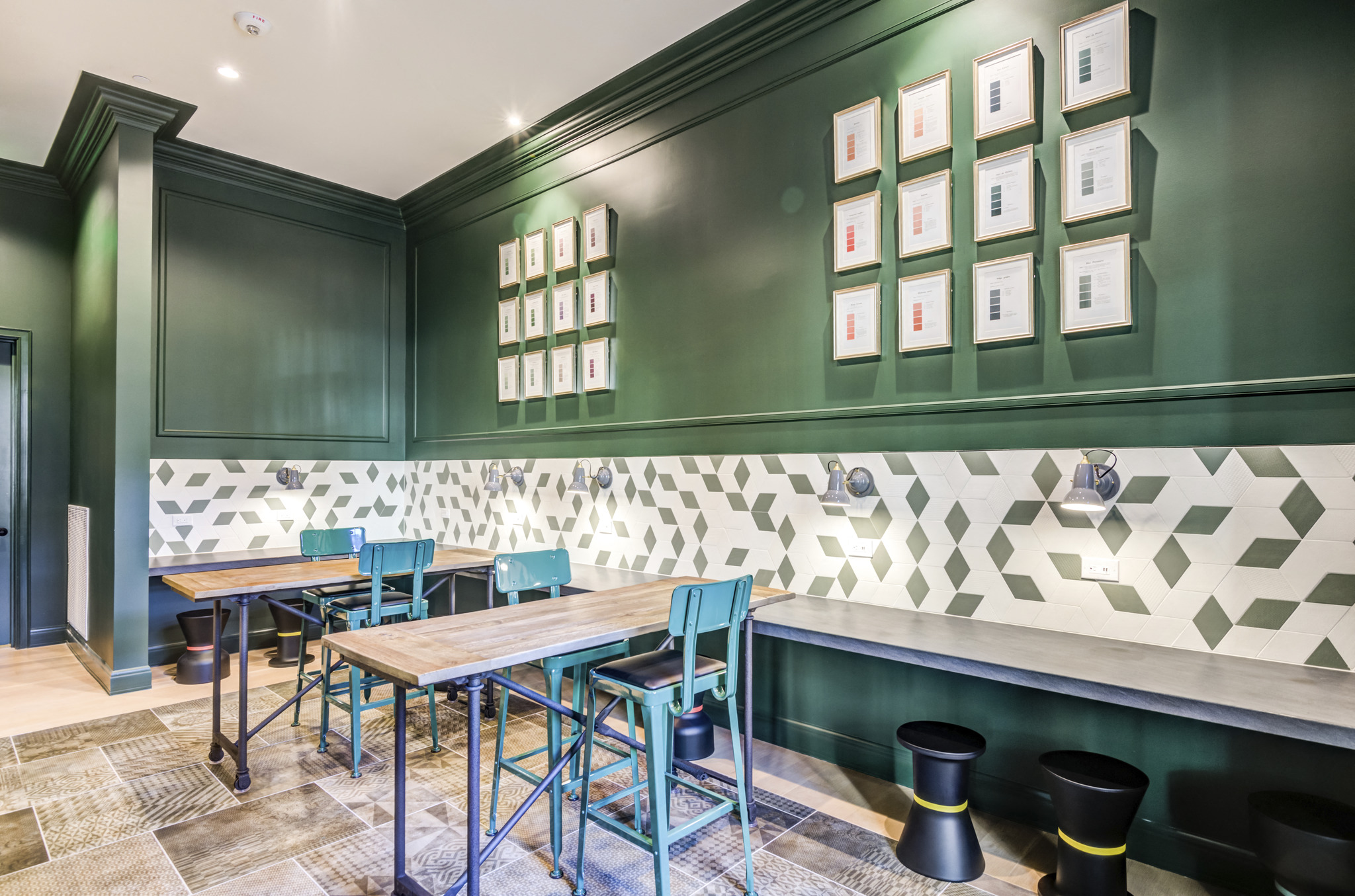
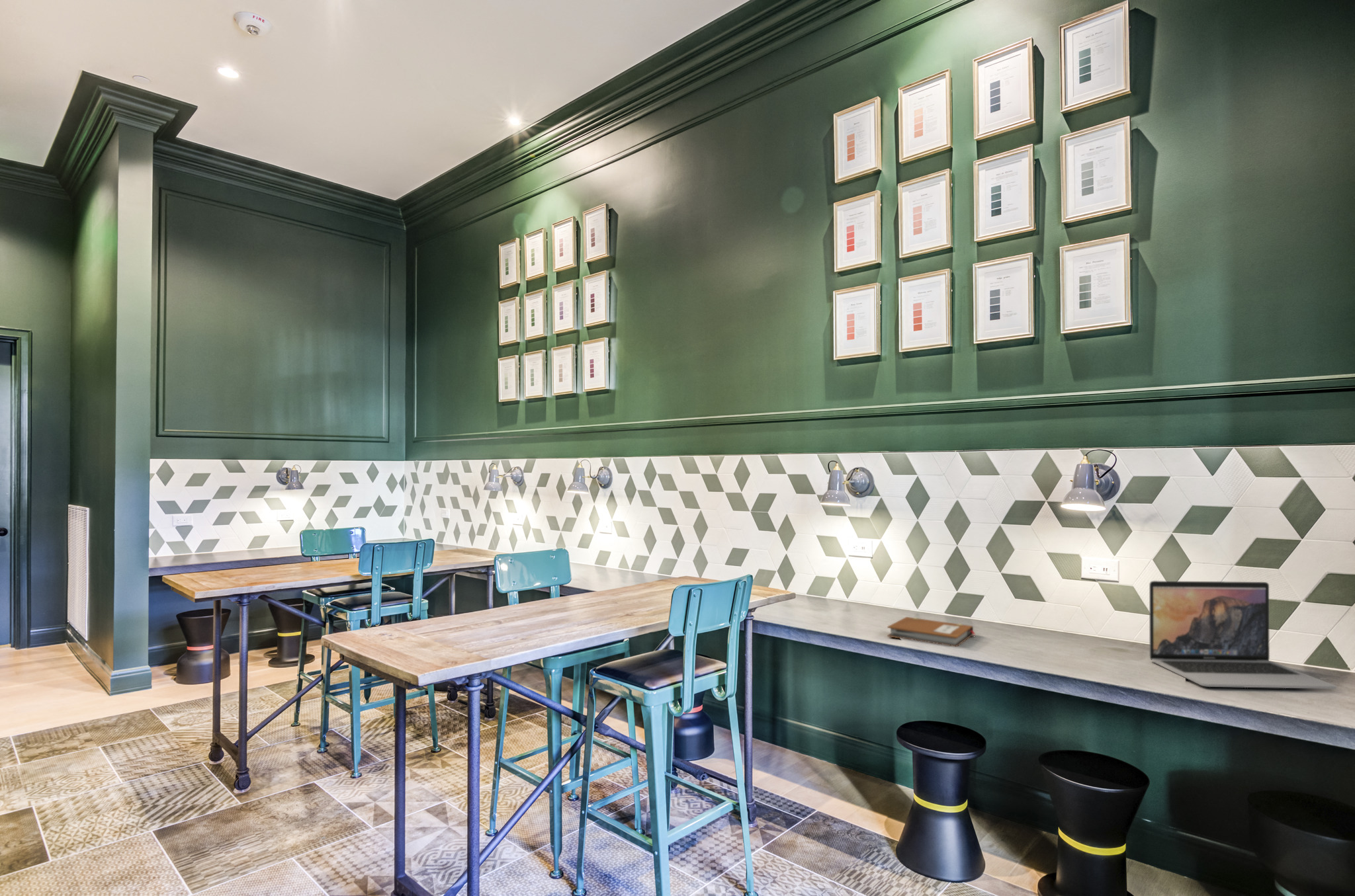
+ laptop [1149,580,1337,690]
+ notebook [887,616,976,647]
